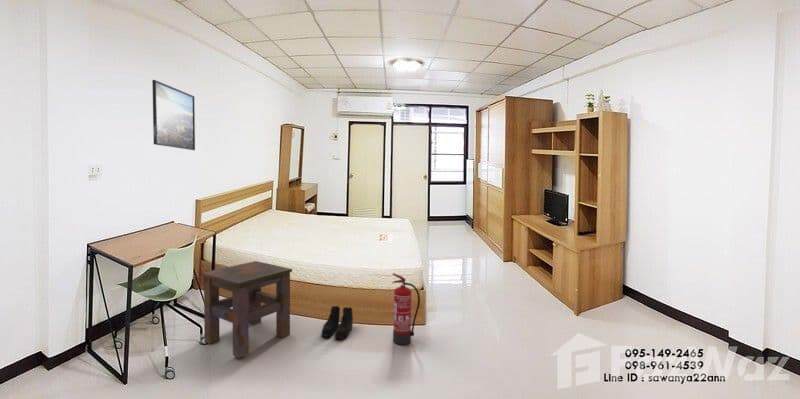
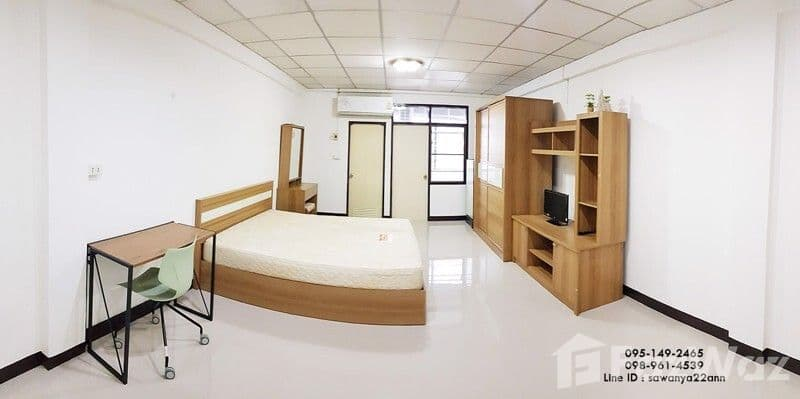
- boots [321,305,354,340]
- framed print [151,79,196,151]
- side table [200,260,293,359]
- fire extinguisher [391,272,421,346]
